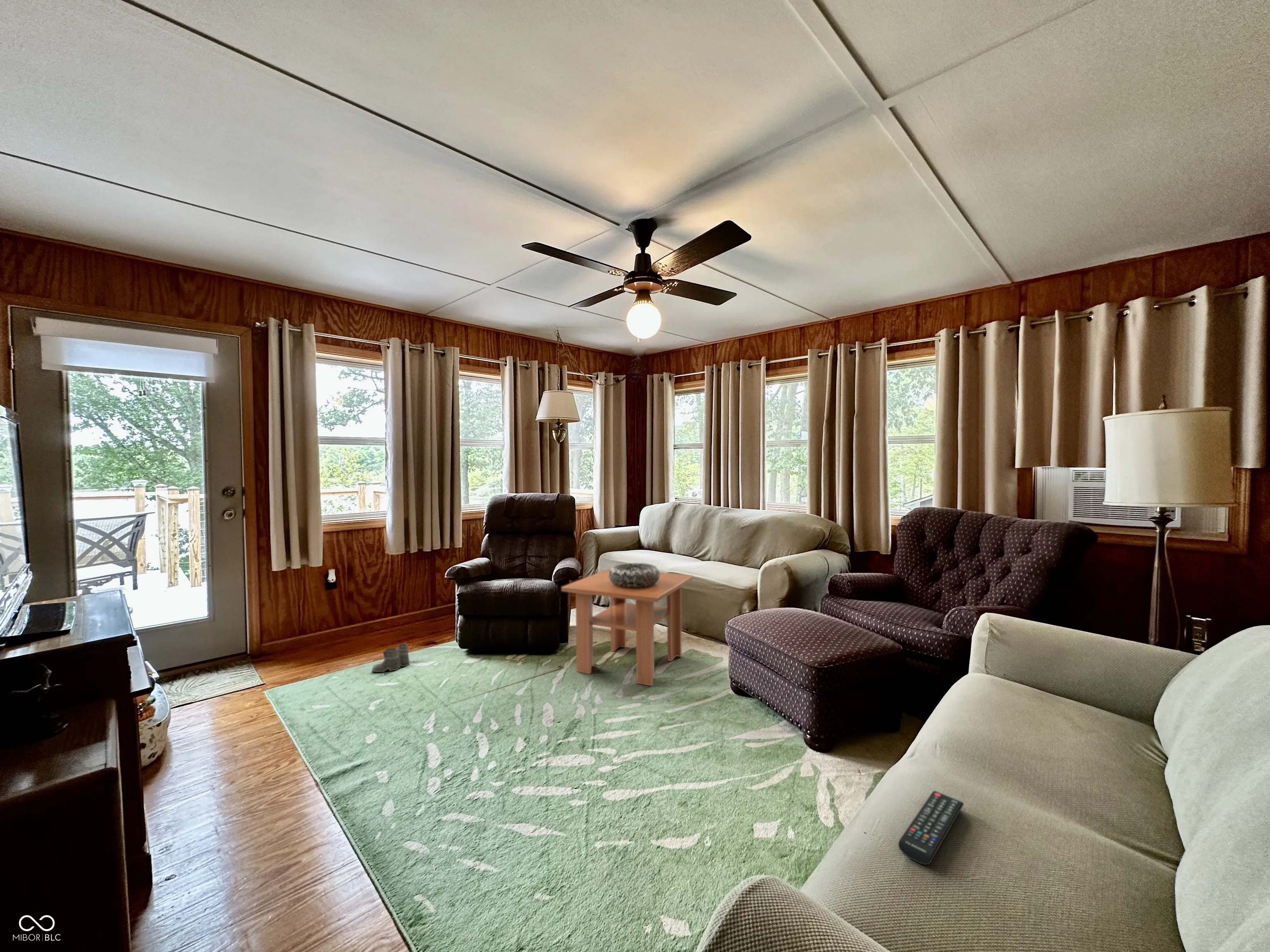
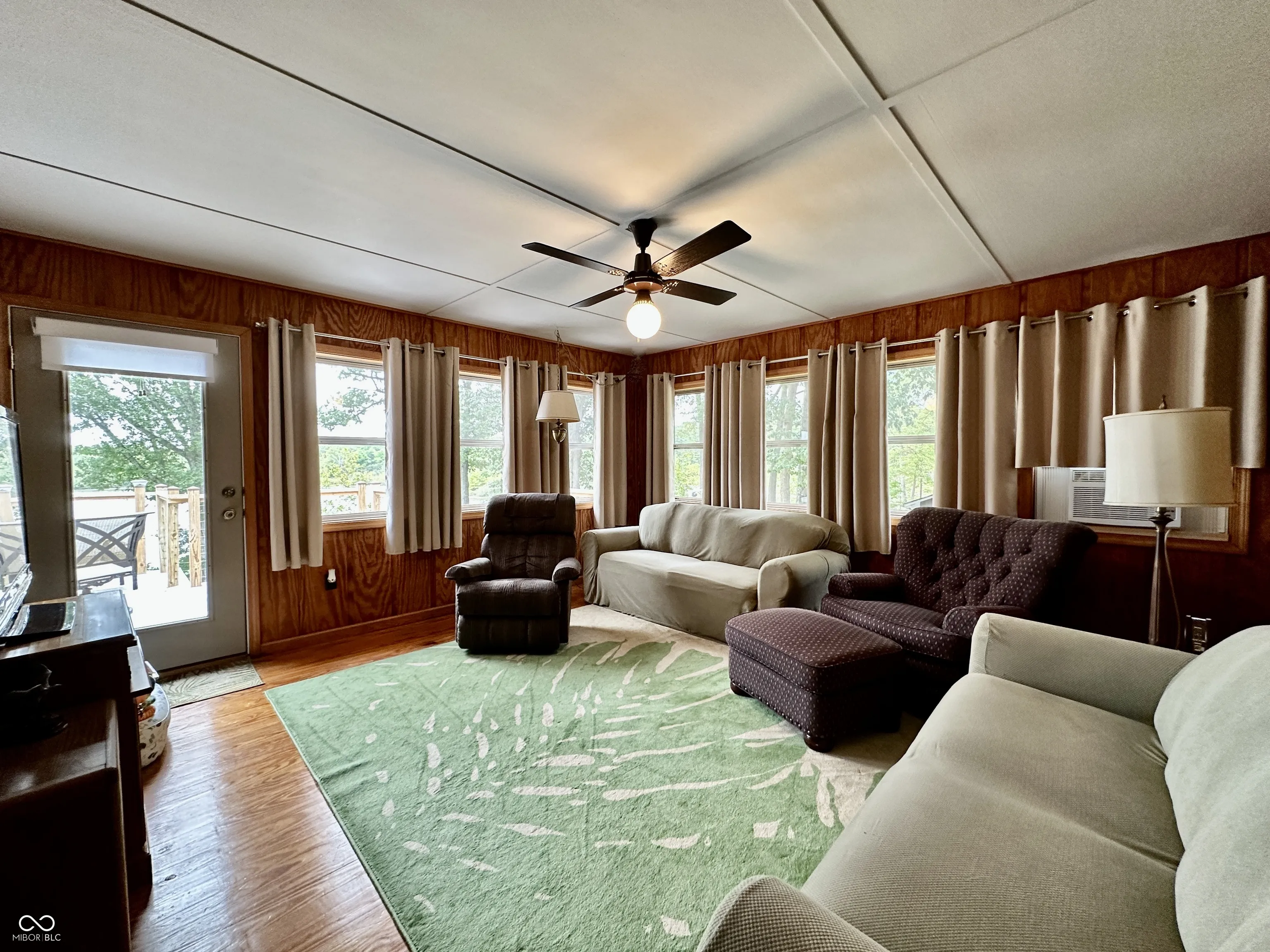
- coffee table [561,567,694,687]
- remote control [898,790,964,865]
- boots [372,643,414,674]
- decorative bowl [609,563,660,587]
